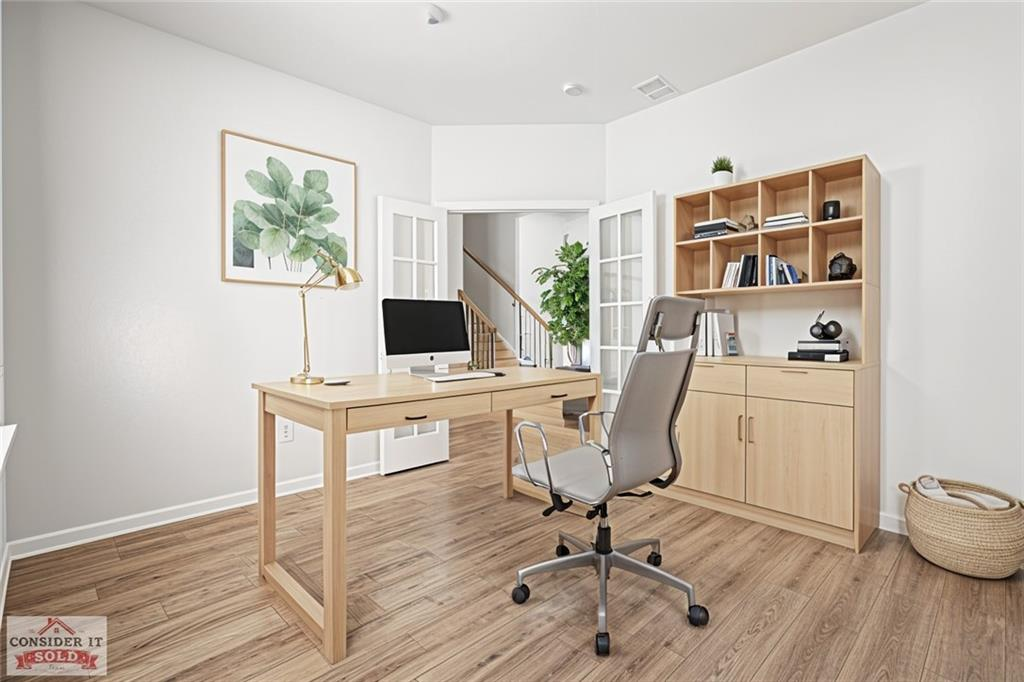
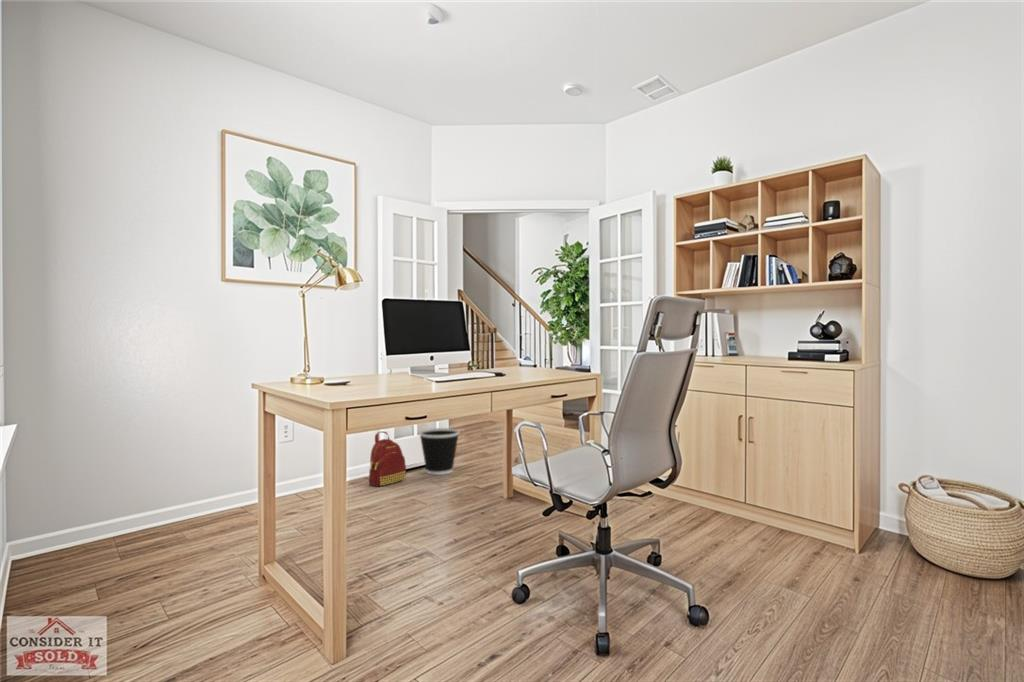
+ wastebasket [418,427,461,476]
+ backpack [368,430,407,488]
